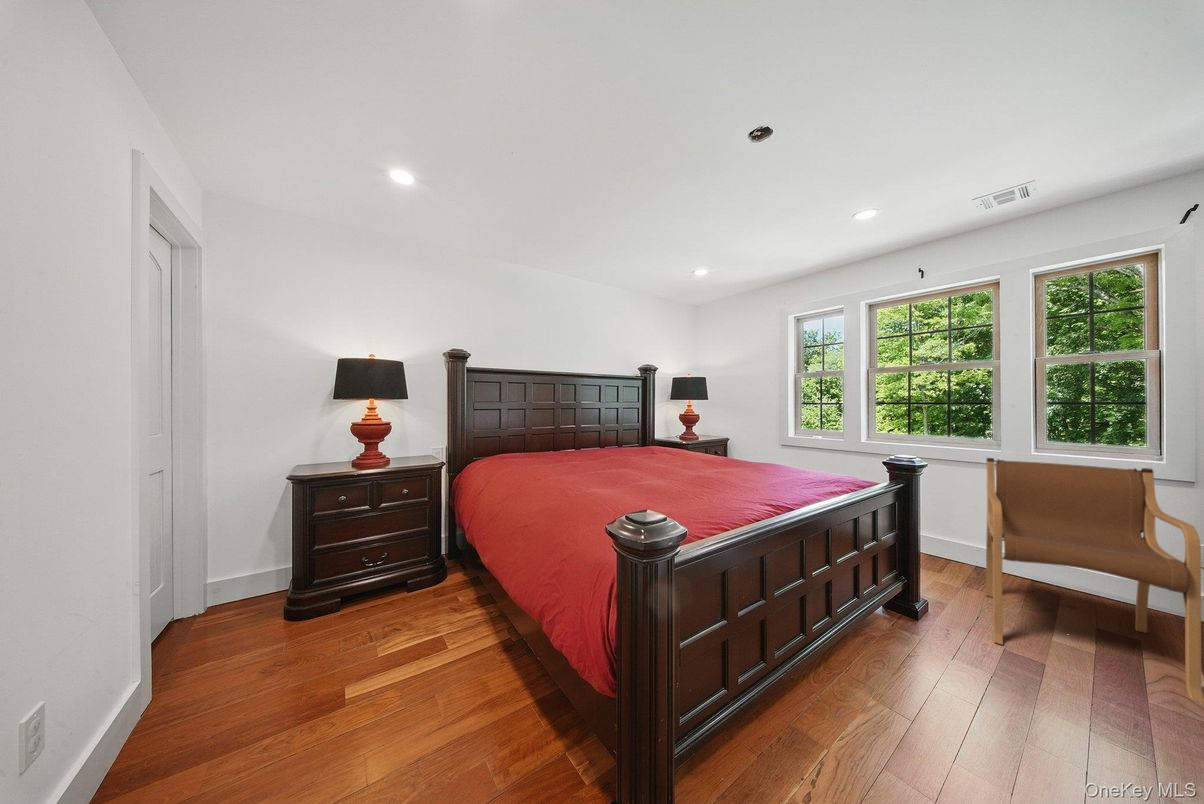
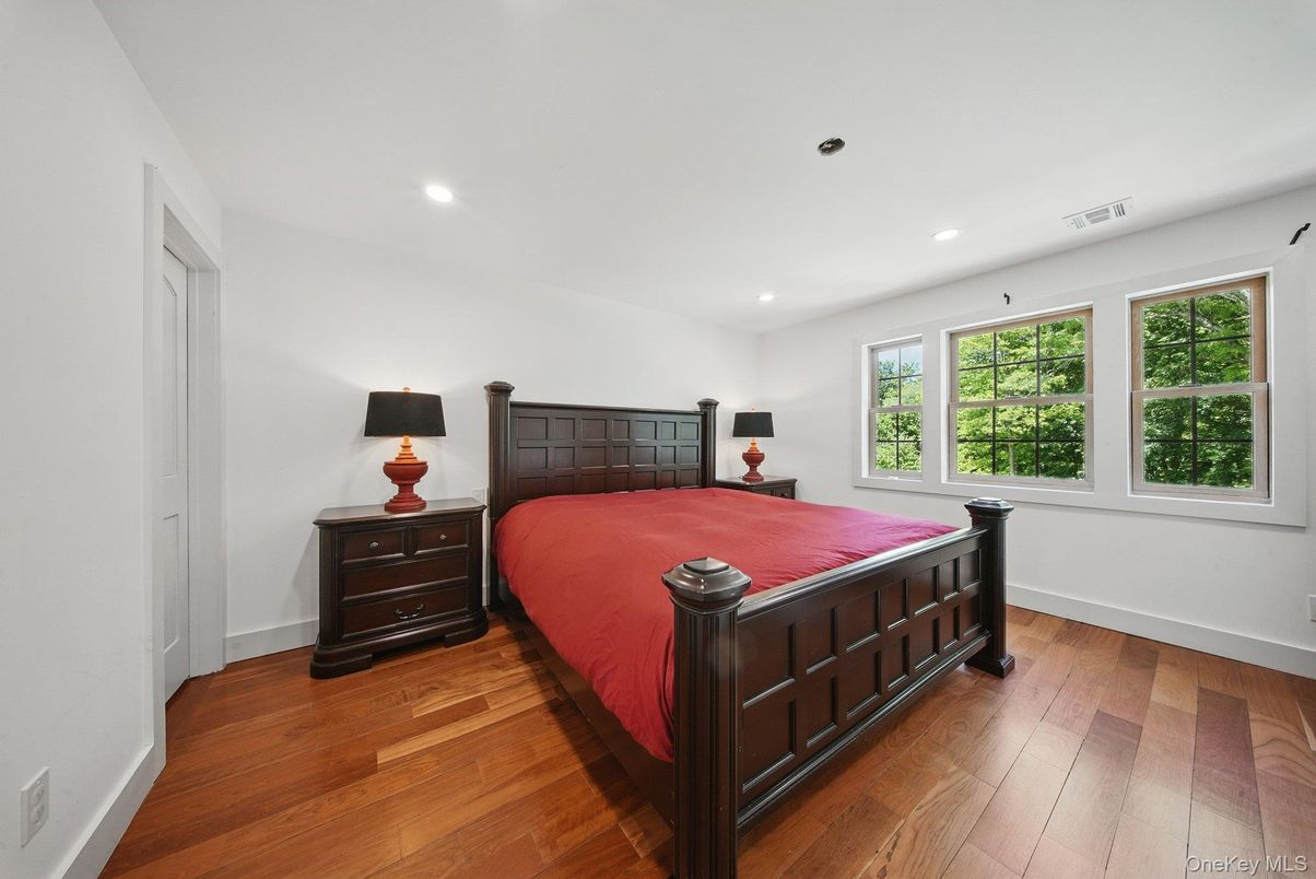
- armchair [985,457,1204,704]
